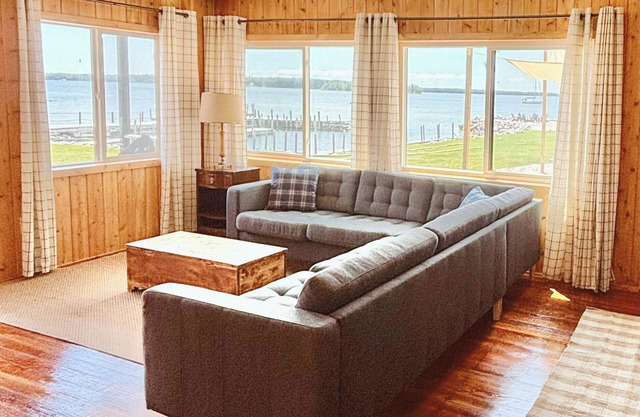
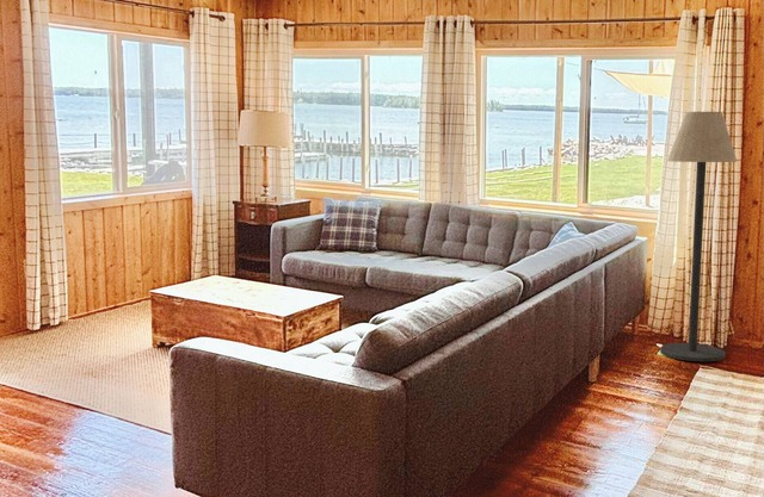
+ floor lamp [659,111,738,362]
